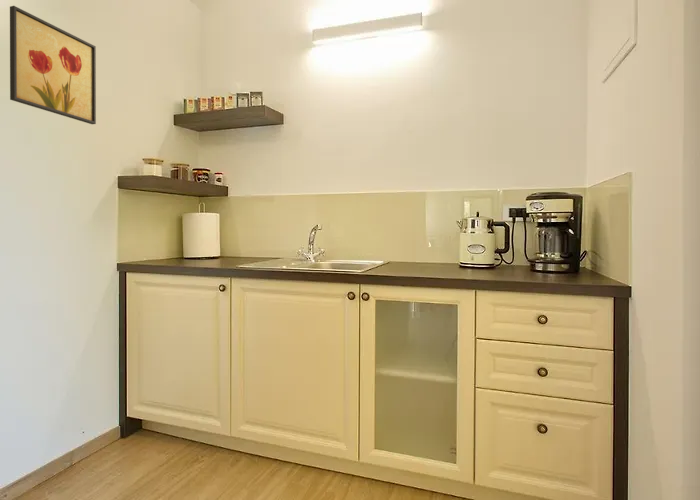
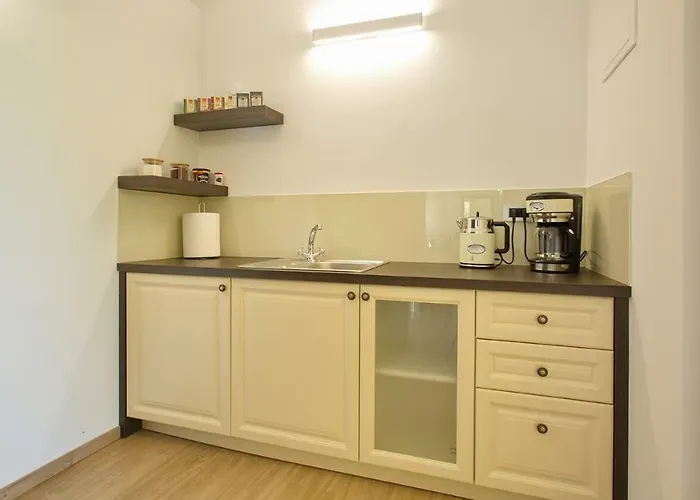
- wall art [9,5,97,125]
